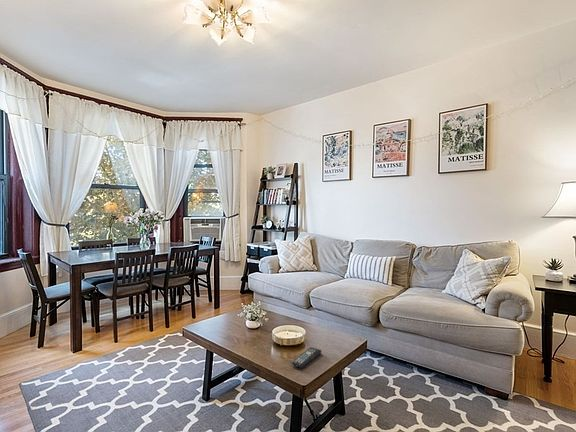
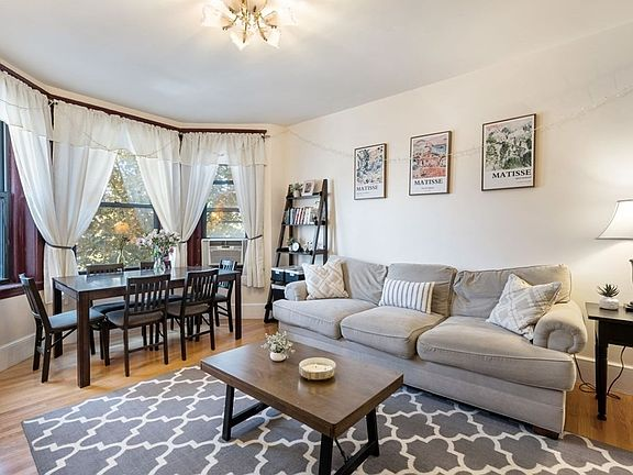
- remote control [291,346,322,369]
